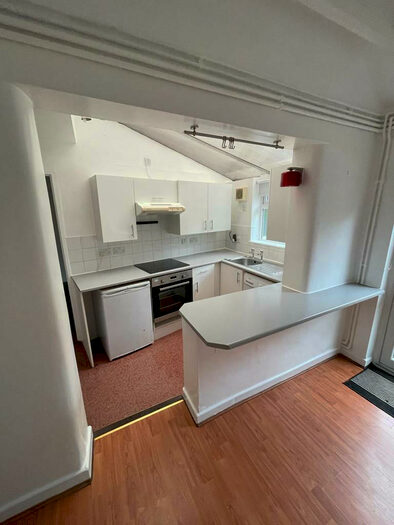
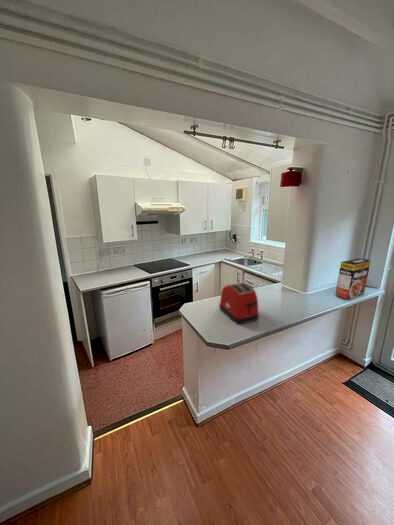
+ toaster [218,282,260,325]
+ cereal box [335,258,372,301]
